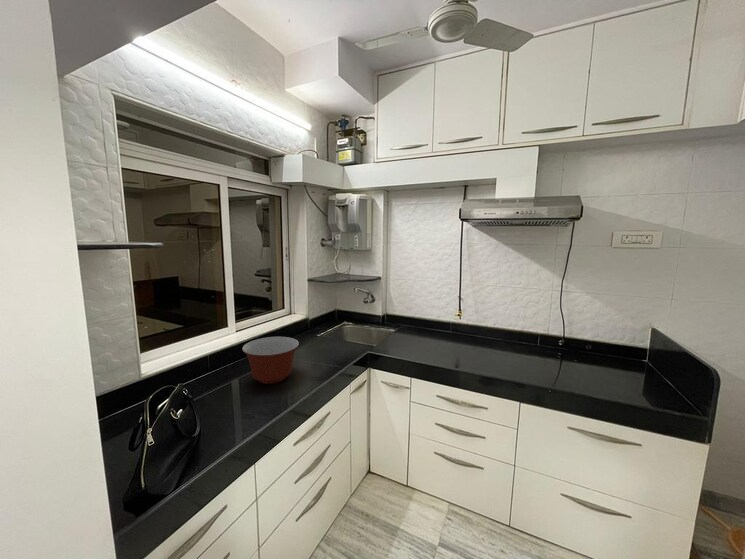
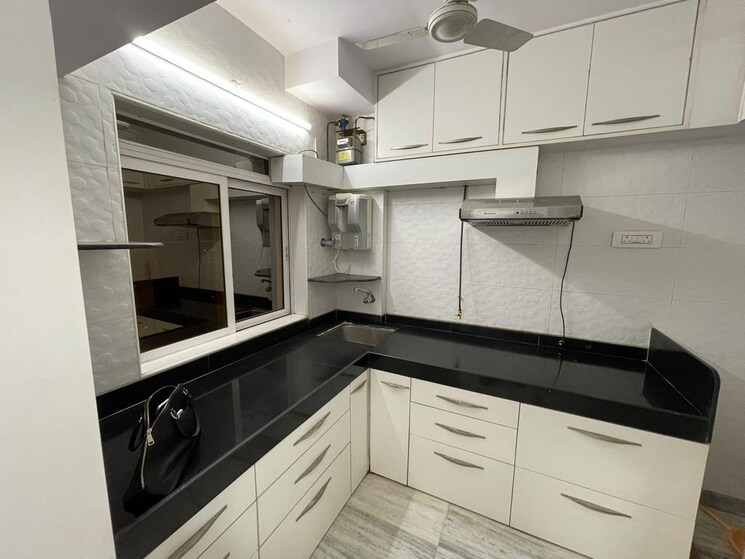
- mixing bowl [241,336,300,385]
